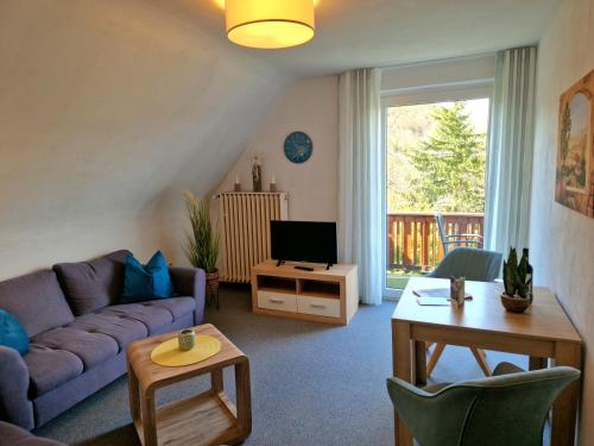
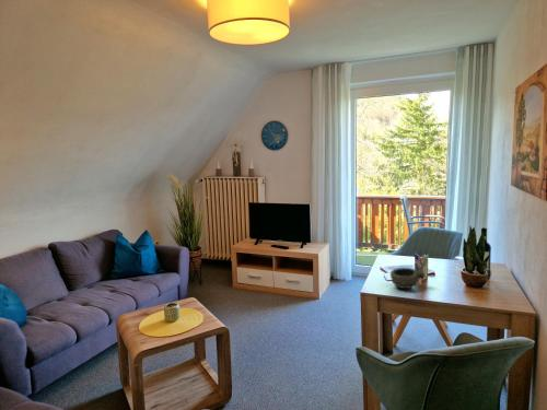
+ bowl [389,267,426,290]
